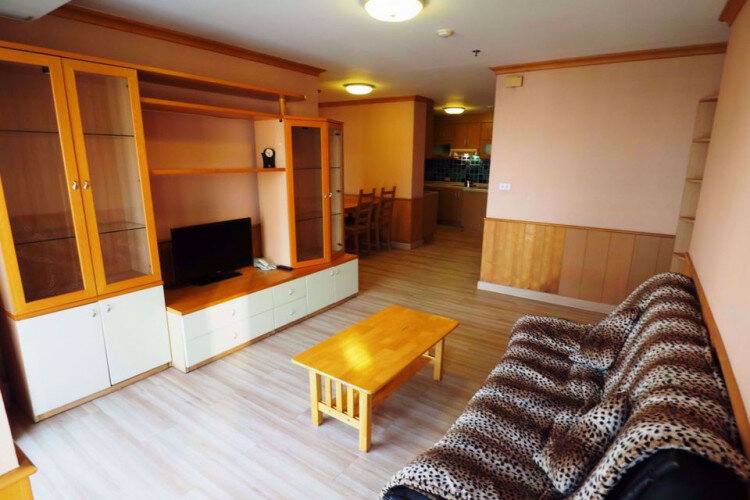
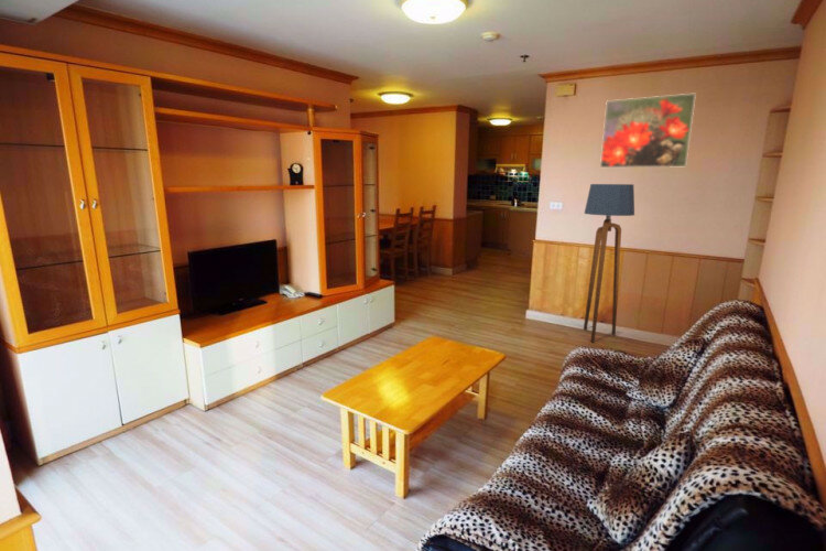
+ floor lamp [583,183,635,344]
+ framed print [599,93,697,169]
